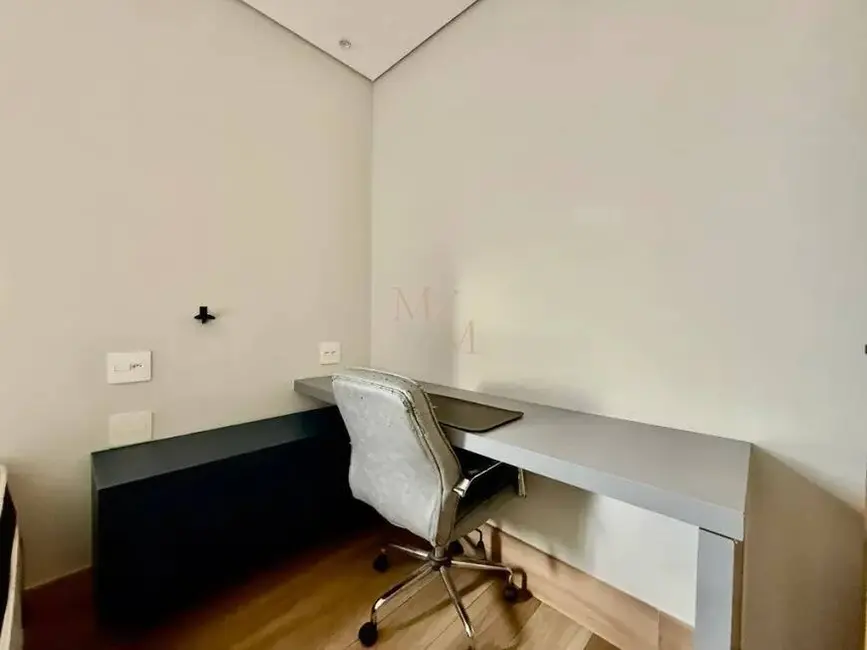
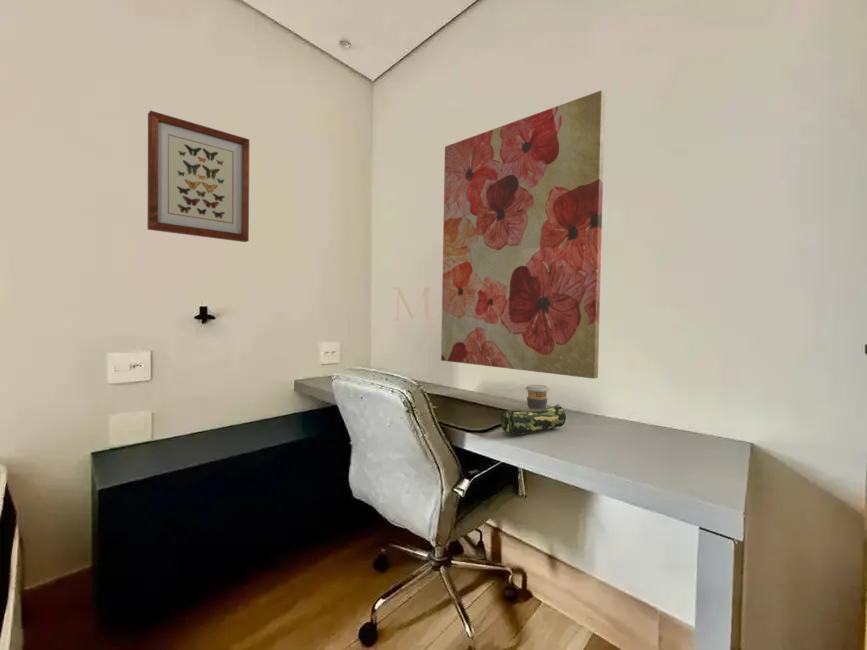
+ pencil case [499,403,567,435]
+ wall art [440,89,606,380]
+ coffee cup [524,384,550,411]
+ wall art [147,109,250,243]
